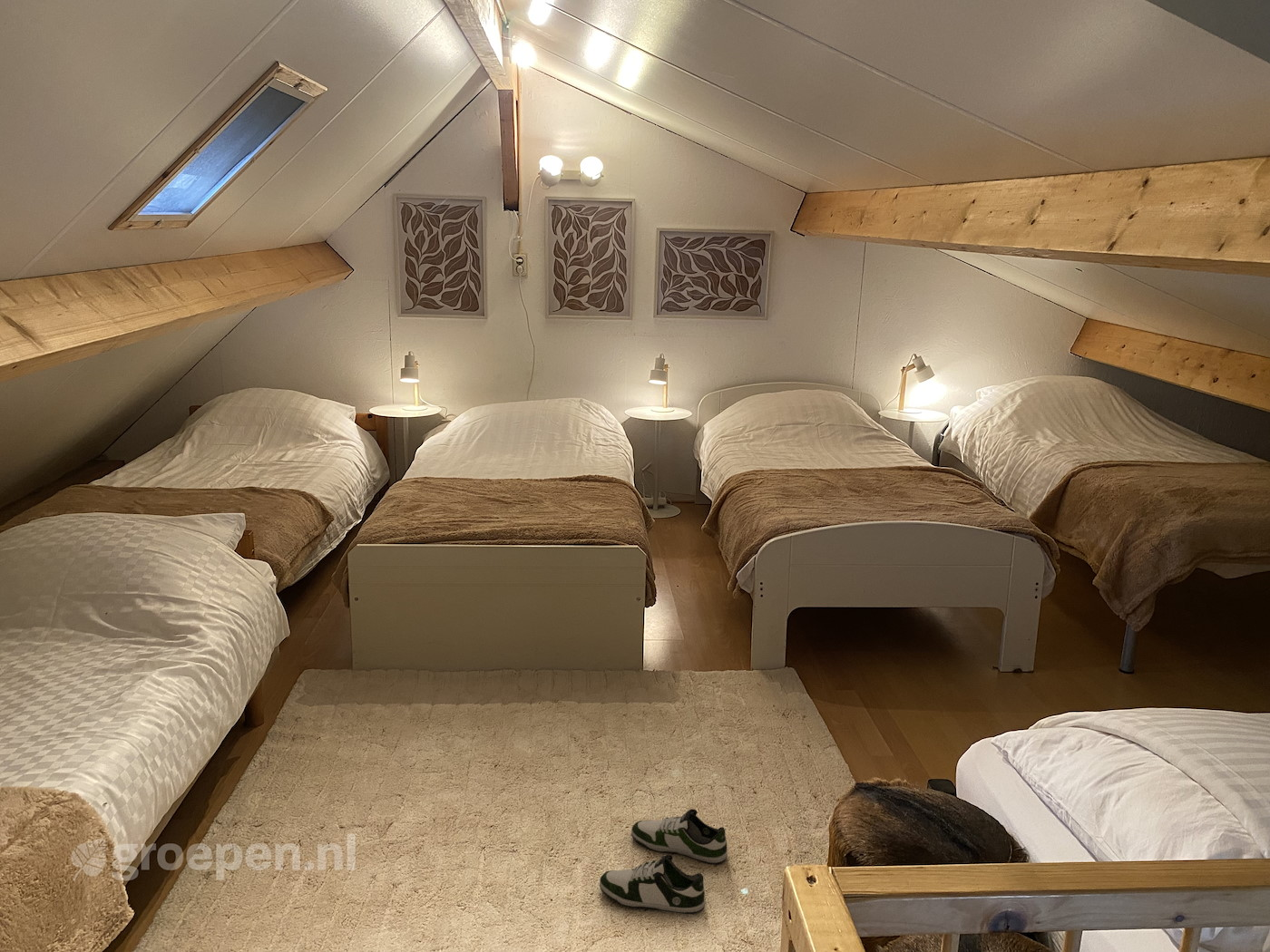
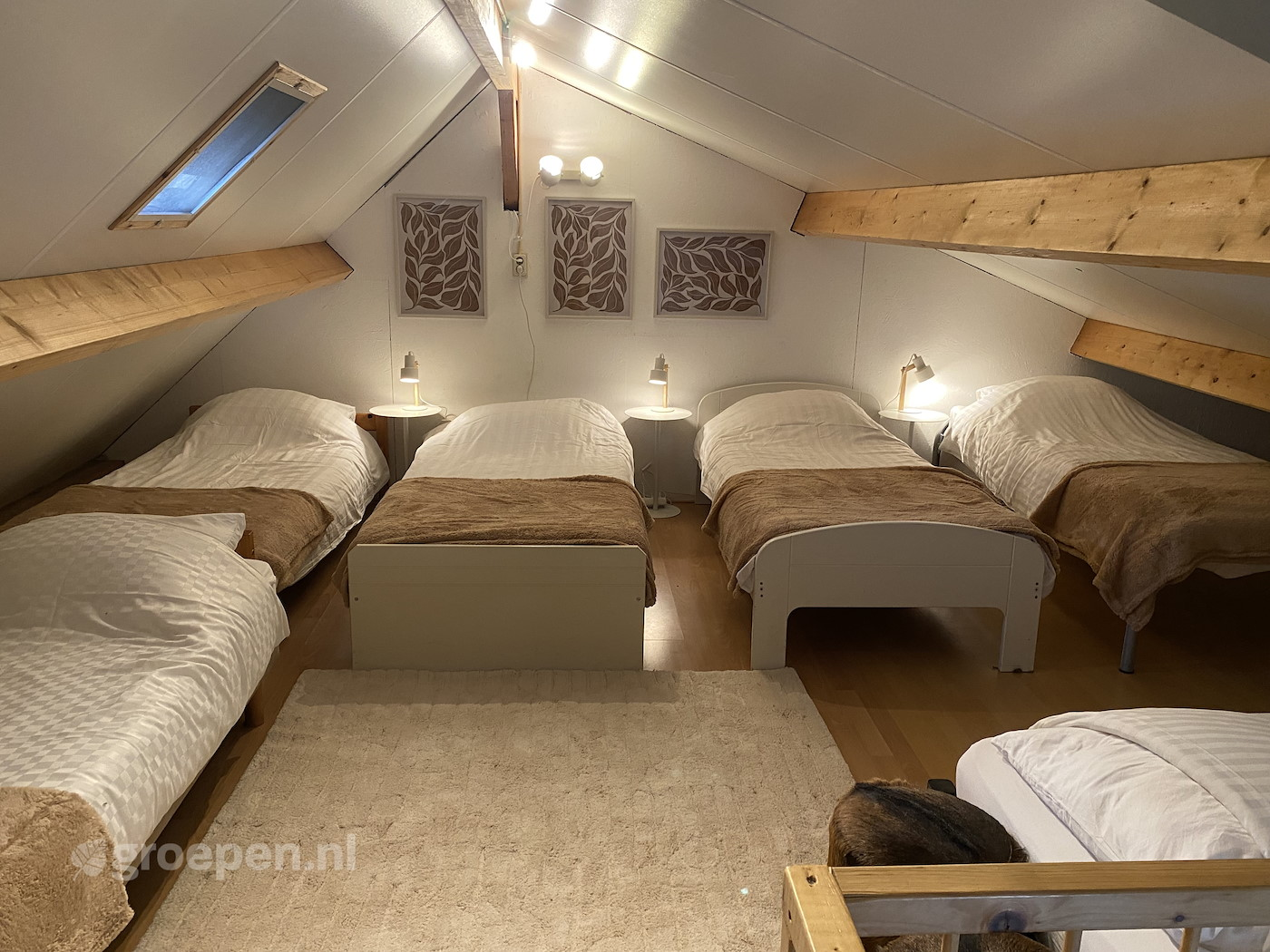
- shoe [599,808,728,915]
